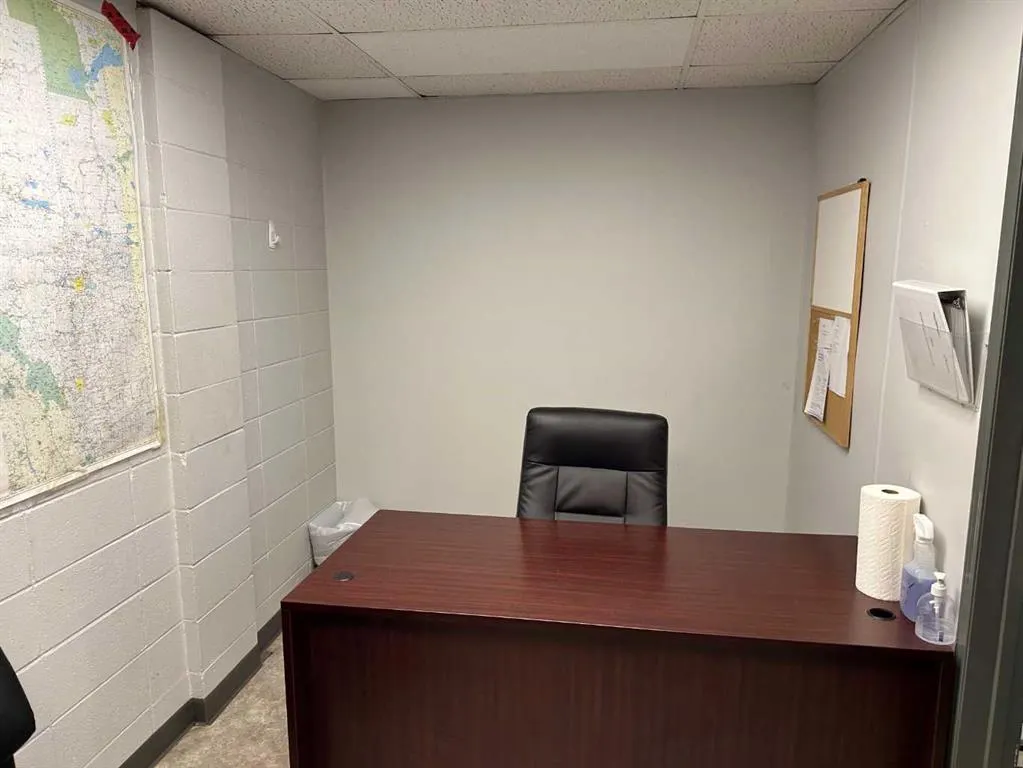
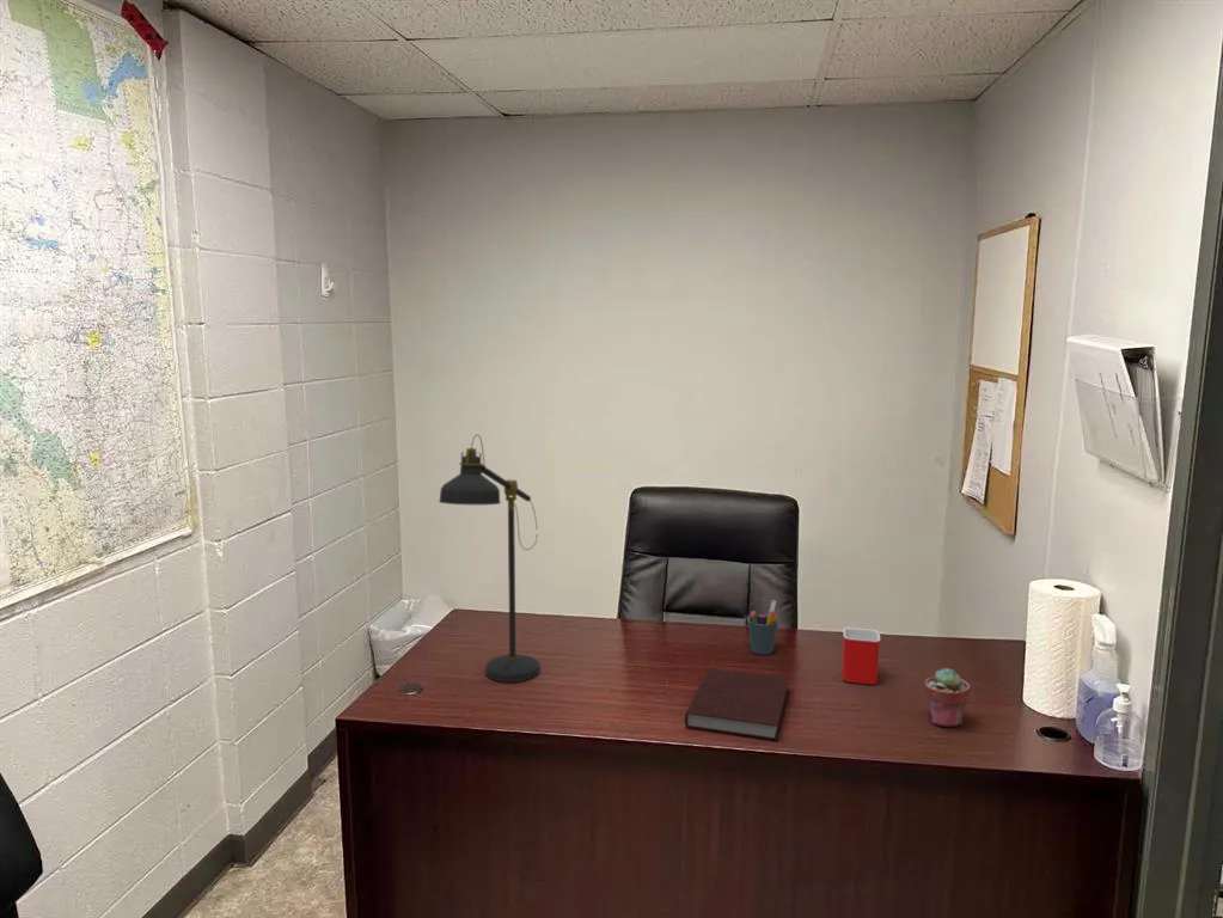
+ desk lamp [438,433,540,684]
+ notebook [684,667,790,741]
+ pen holder [746,599,779,656]
+ mug [840,626,881,686]
+ potted succulent [923,667,971,728]
